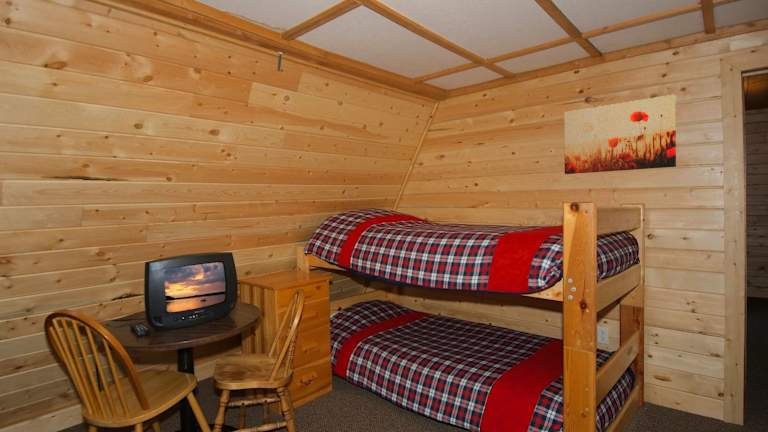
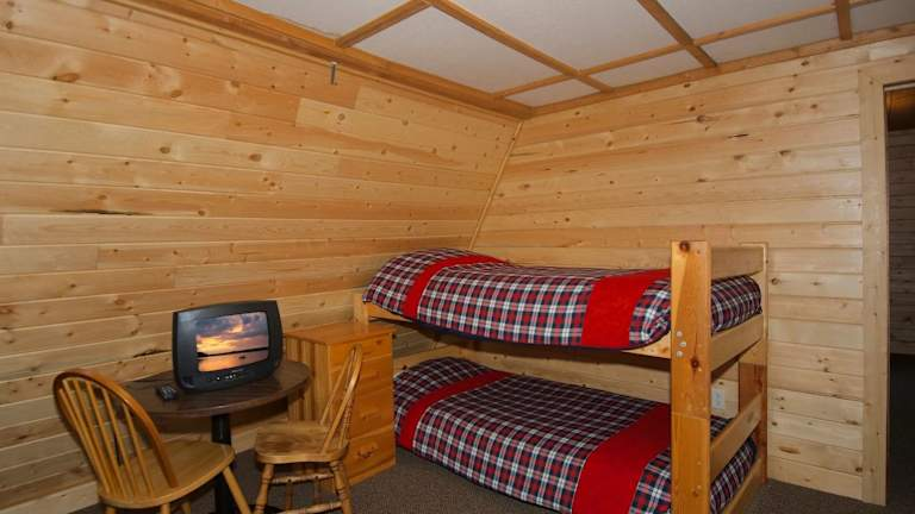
- wall art [563,94,677,175]
